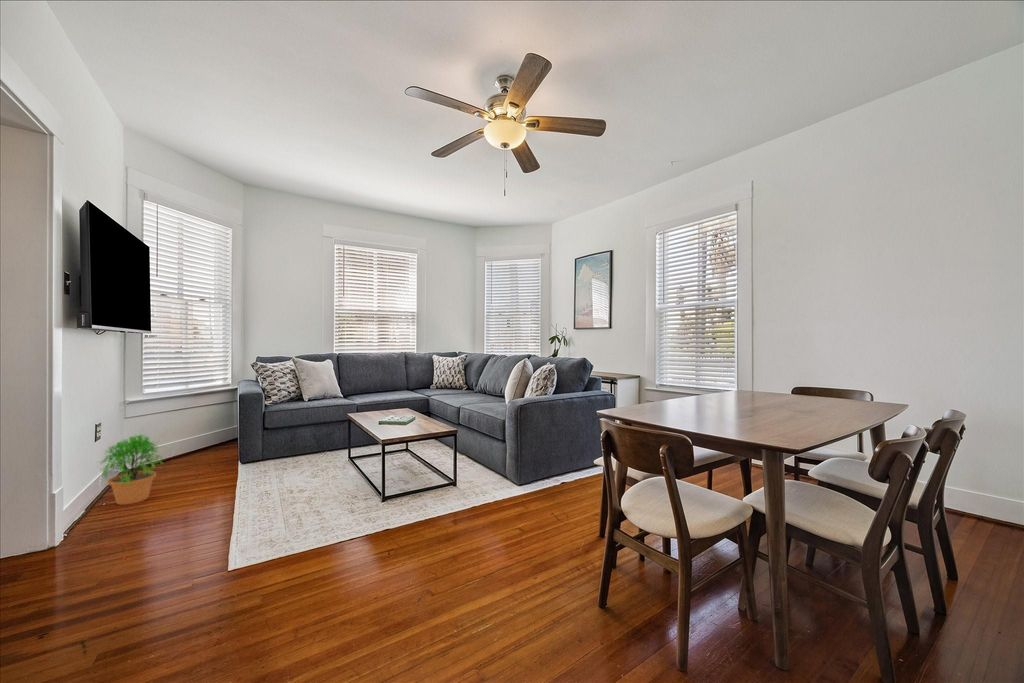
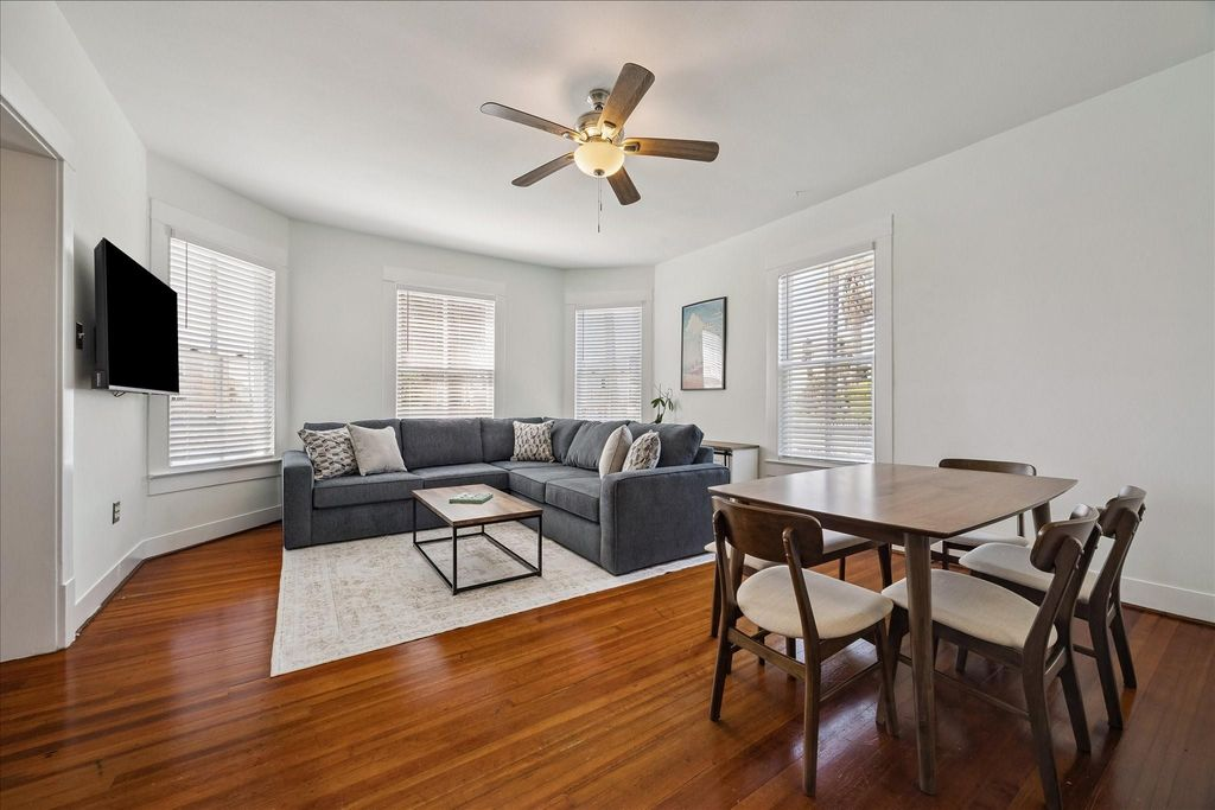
- potted plant [96,433,166,506]
